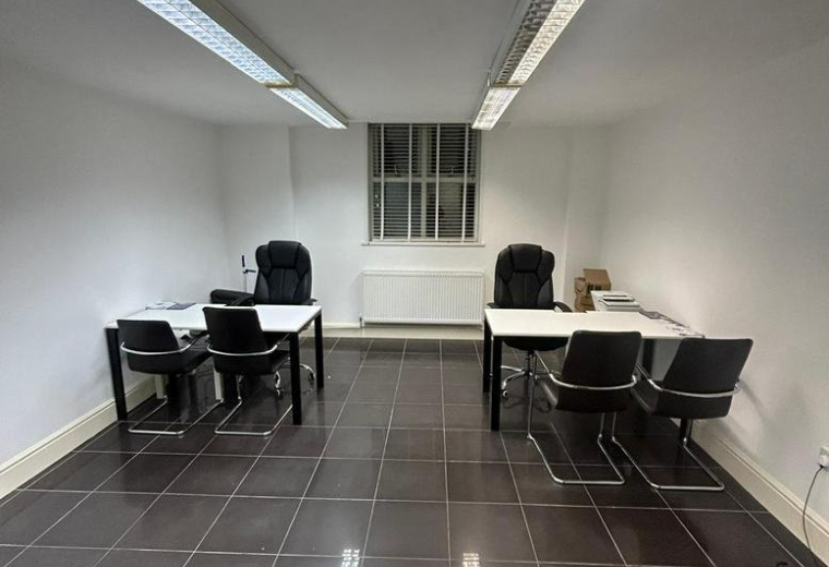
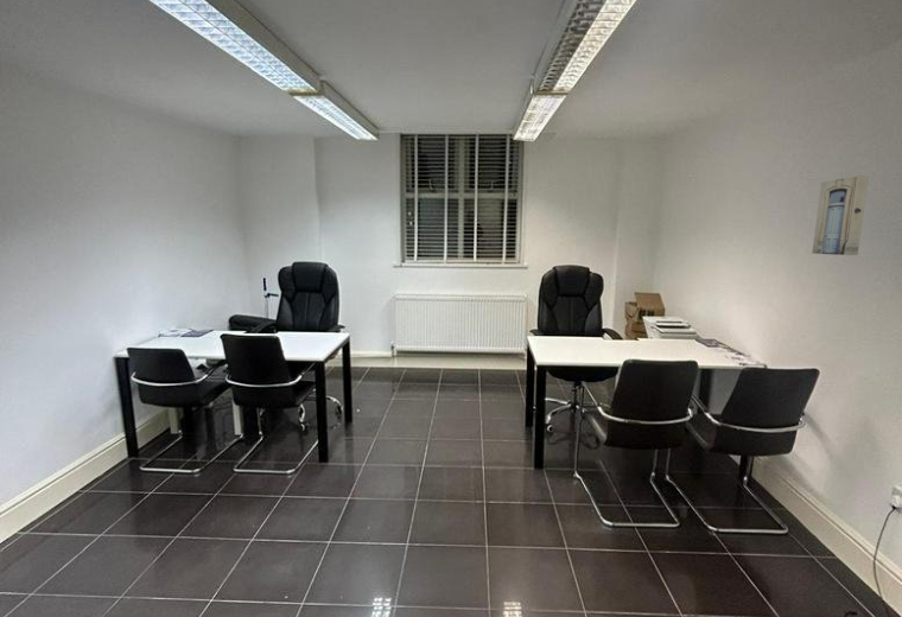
+ wall art [811,174,870,256]
